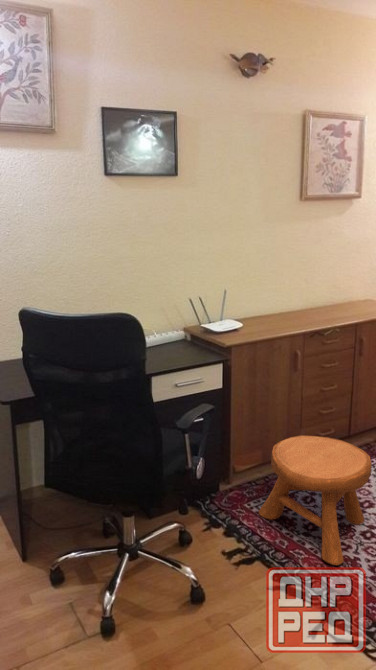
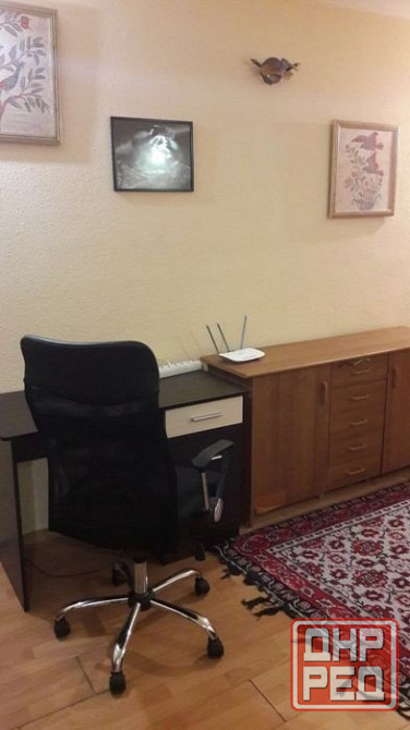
- stool [258,434,373,566]
